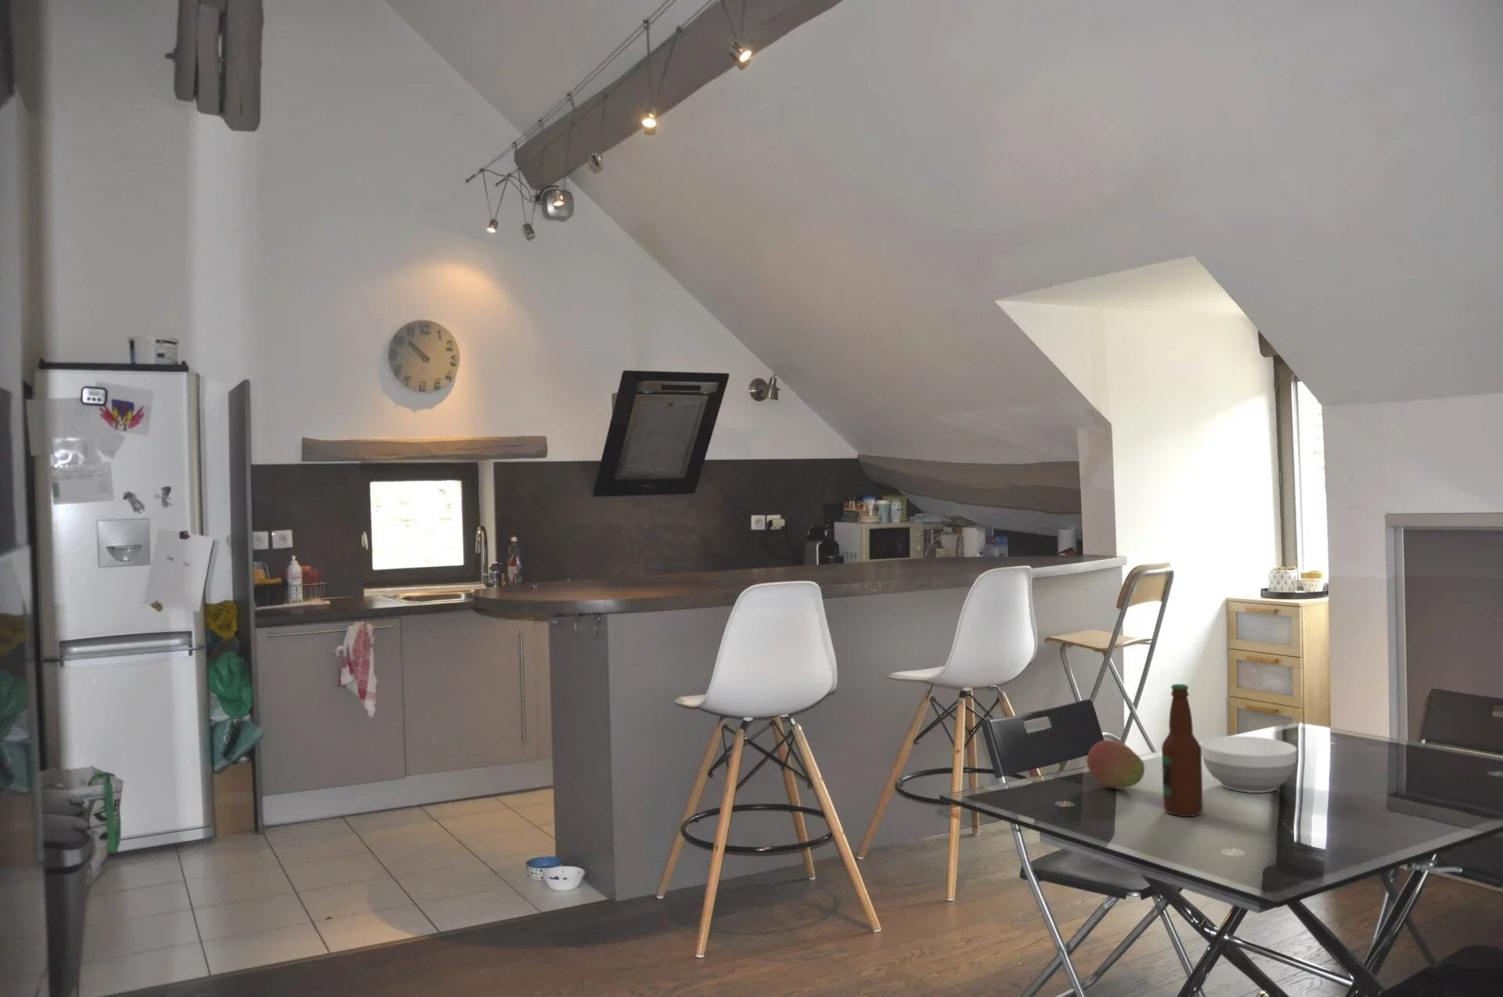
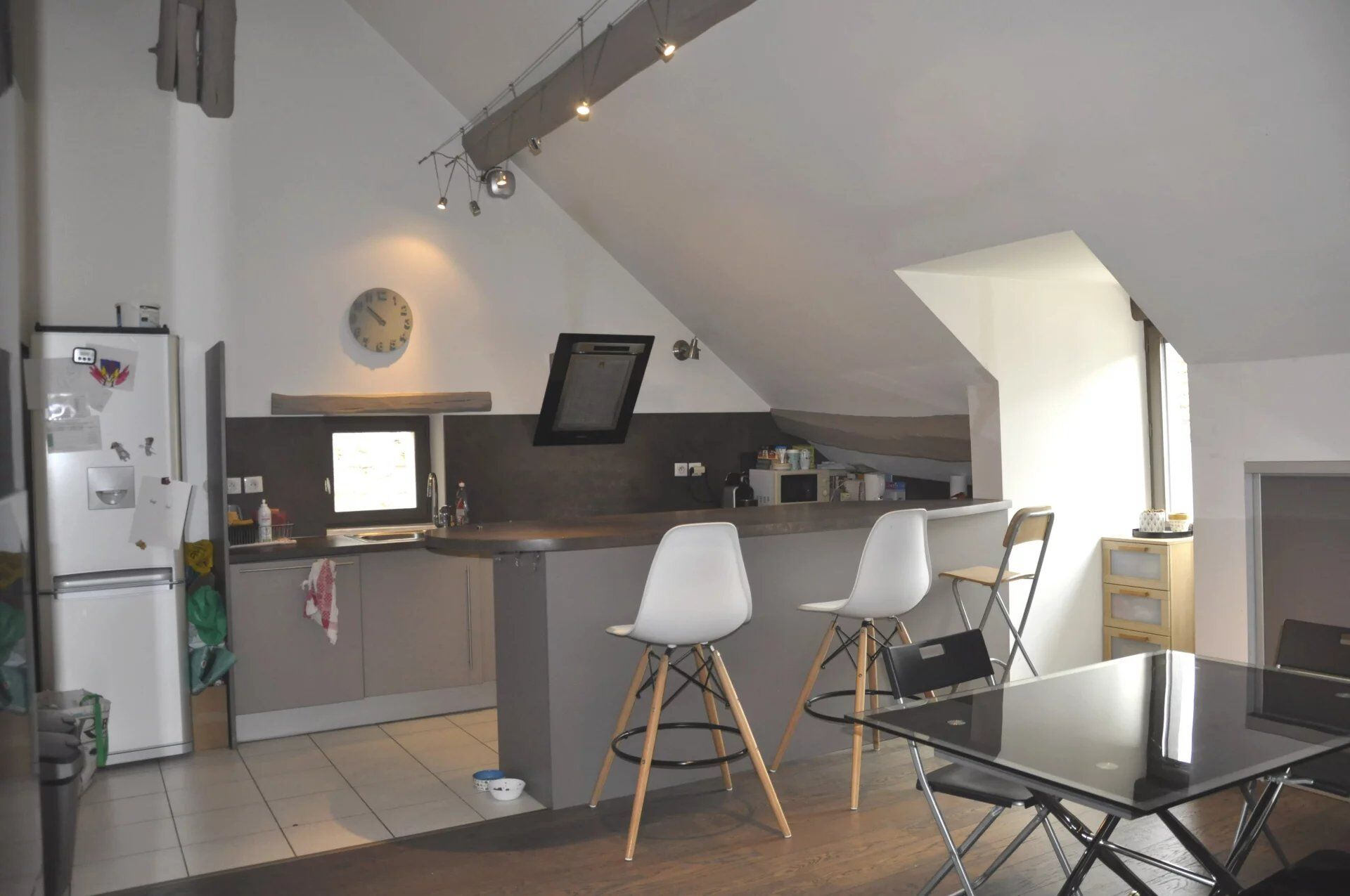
- fruit [1086,739,1146,789]
- bottle [1161,683,1204,817]
- bowl [1199,736,1298,793]
